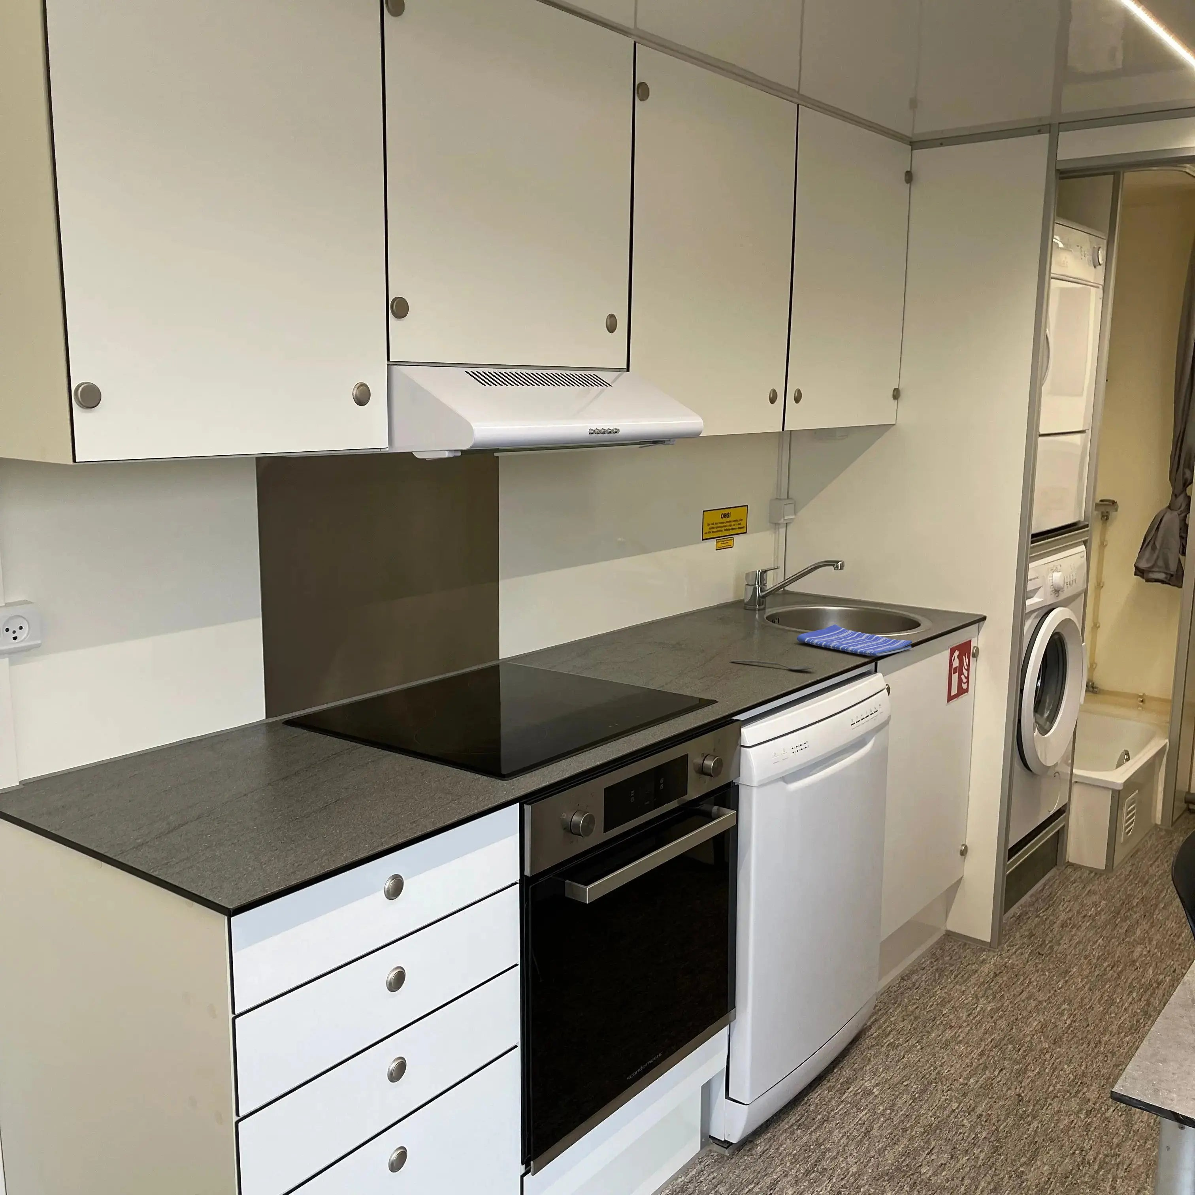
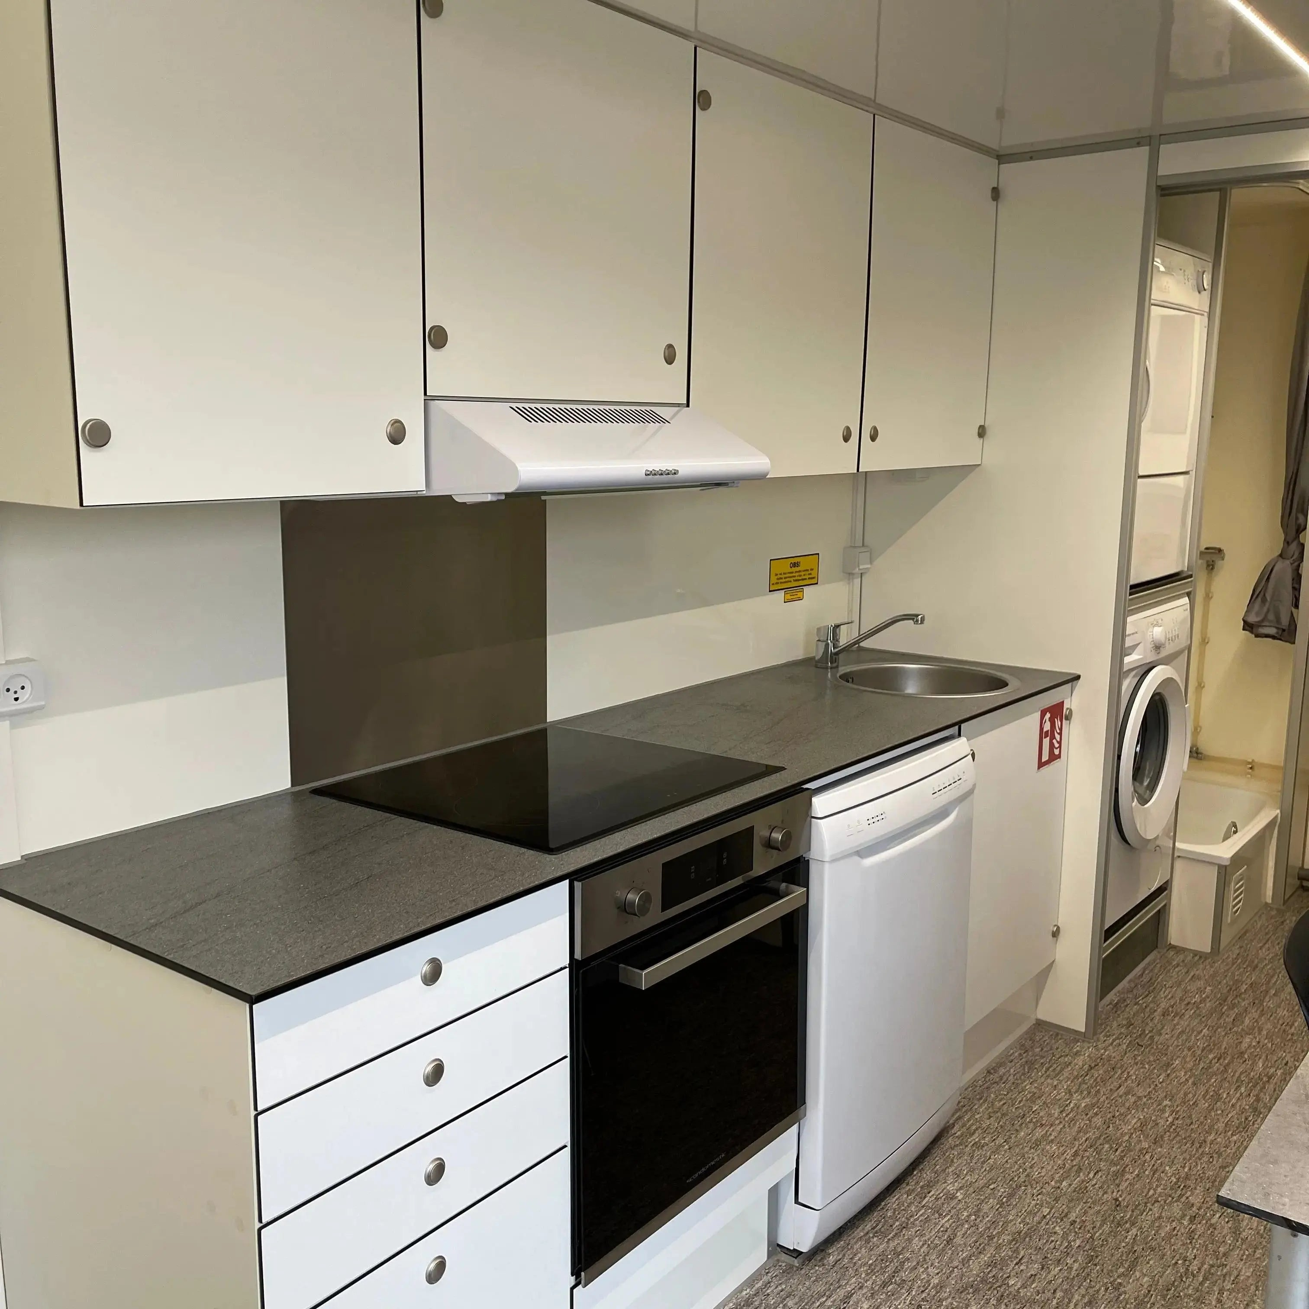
- spoon [731,660,815,670]
- dish towel [797,624,913,657]
